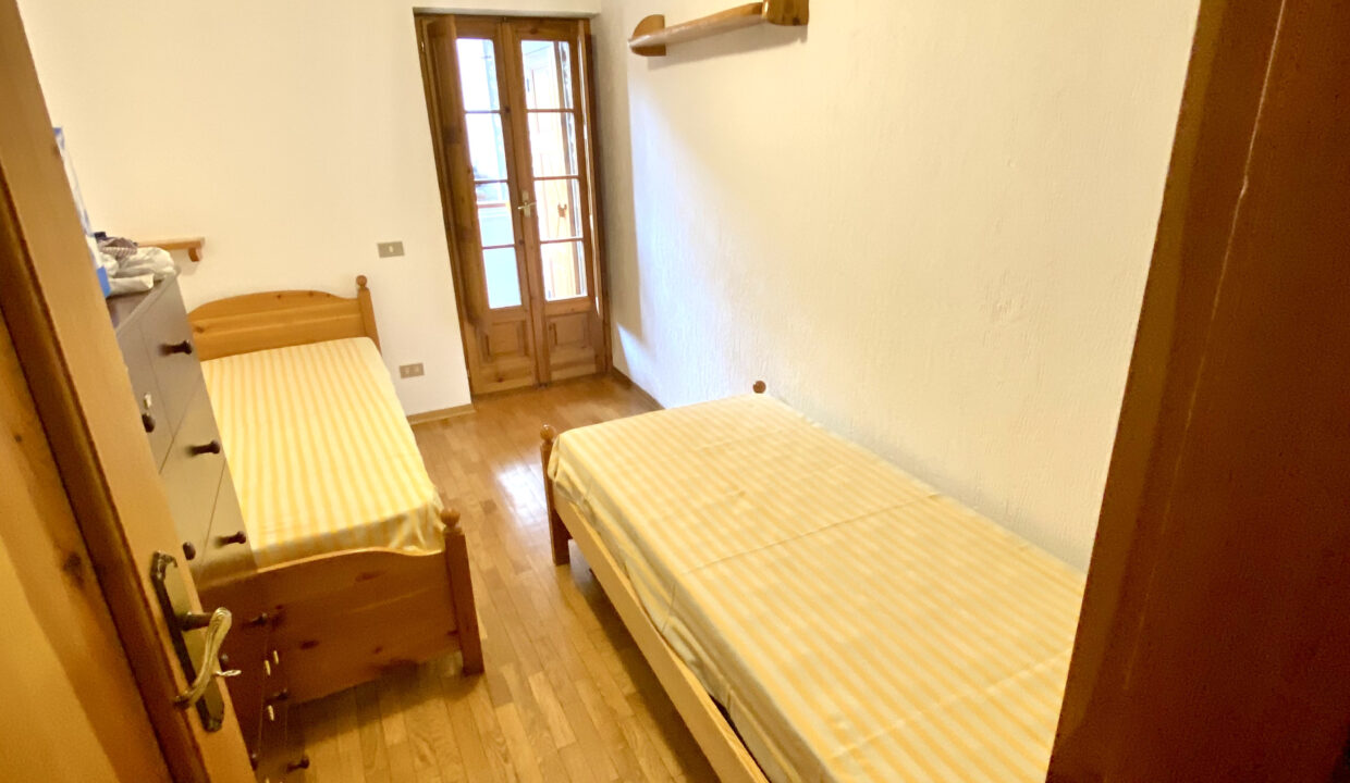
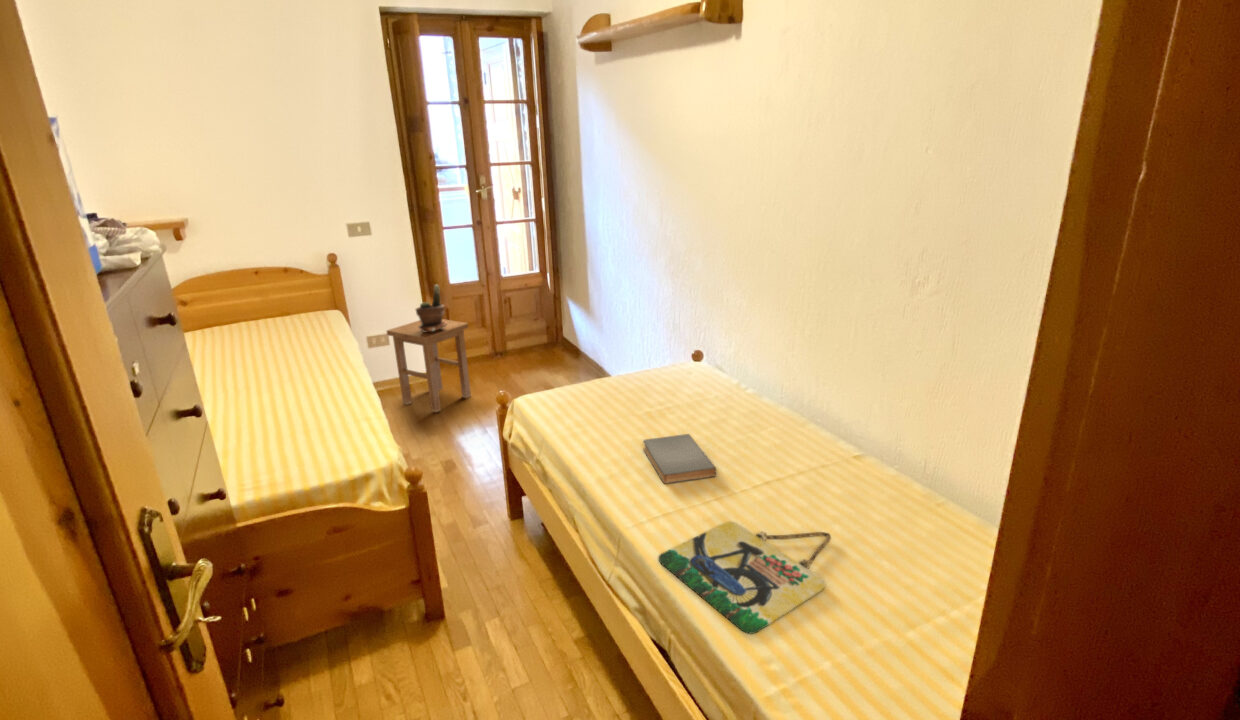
+ potted plant [414,284,447,332]
+ home sign [658,520,832,635]
+ book [642,433,717,485]
+ stool [385,318,472,413]
